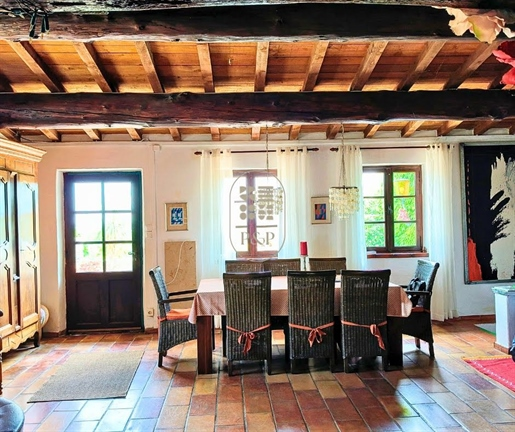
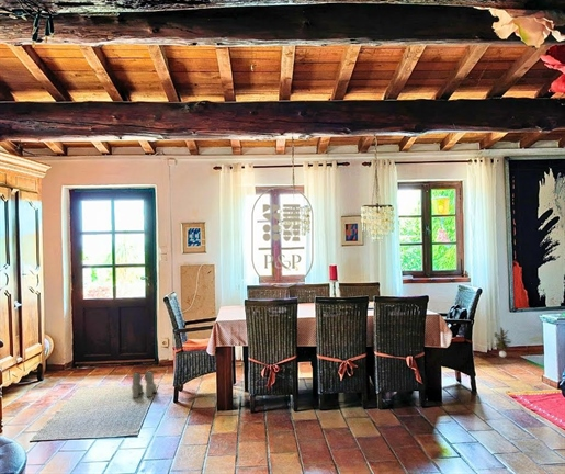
+ potted plant [491,326,512,359]
+ boots [131,370,158,399]
